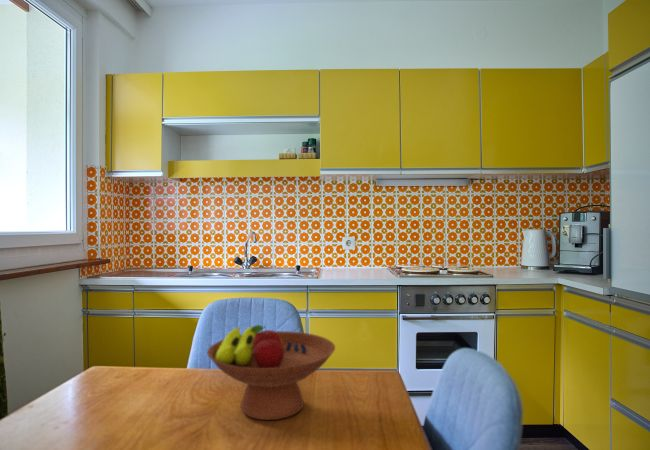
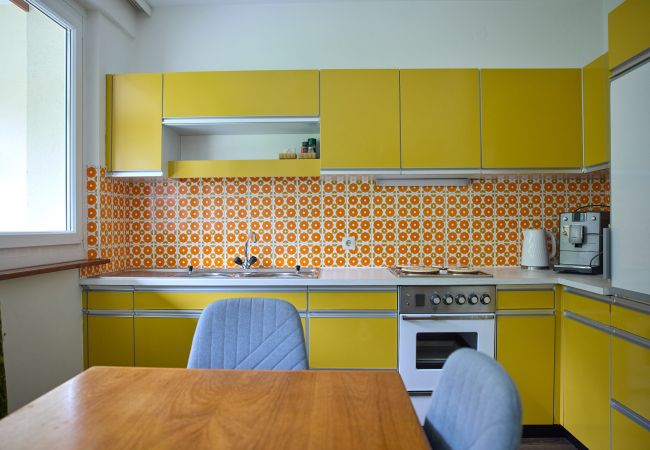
- fruit bowl [206,324,336,421]
